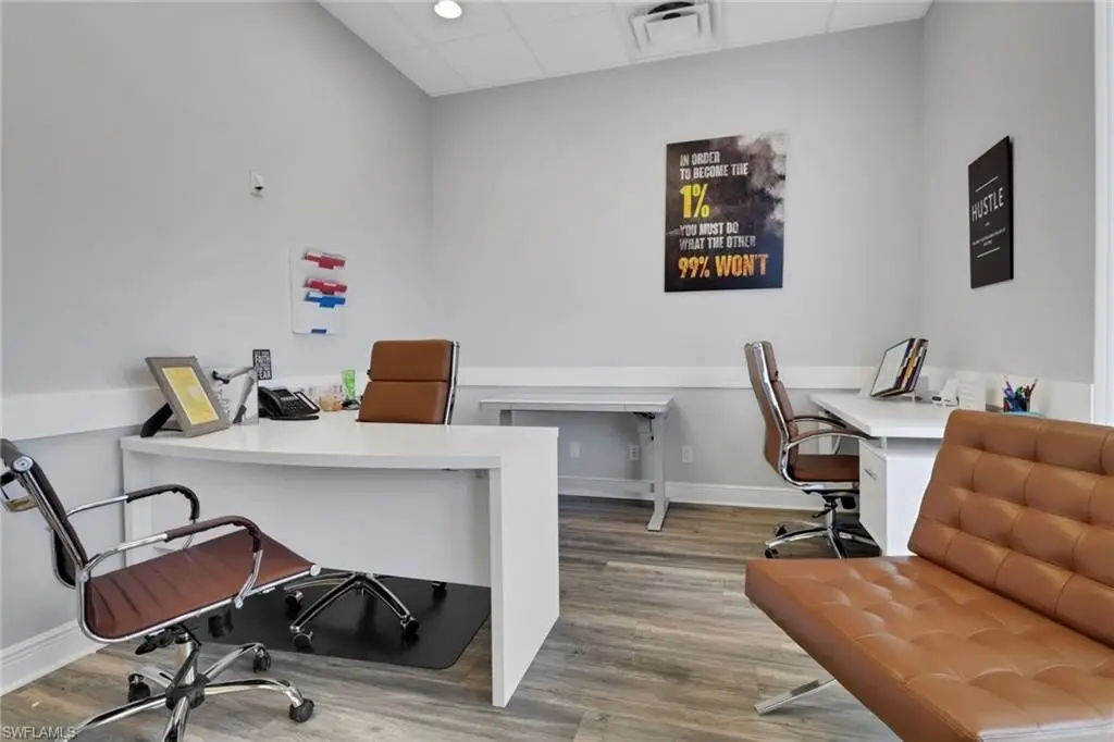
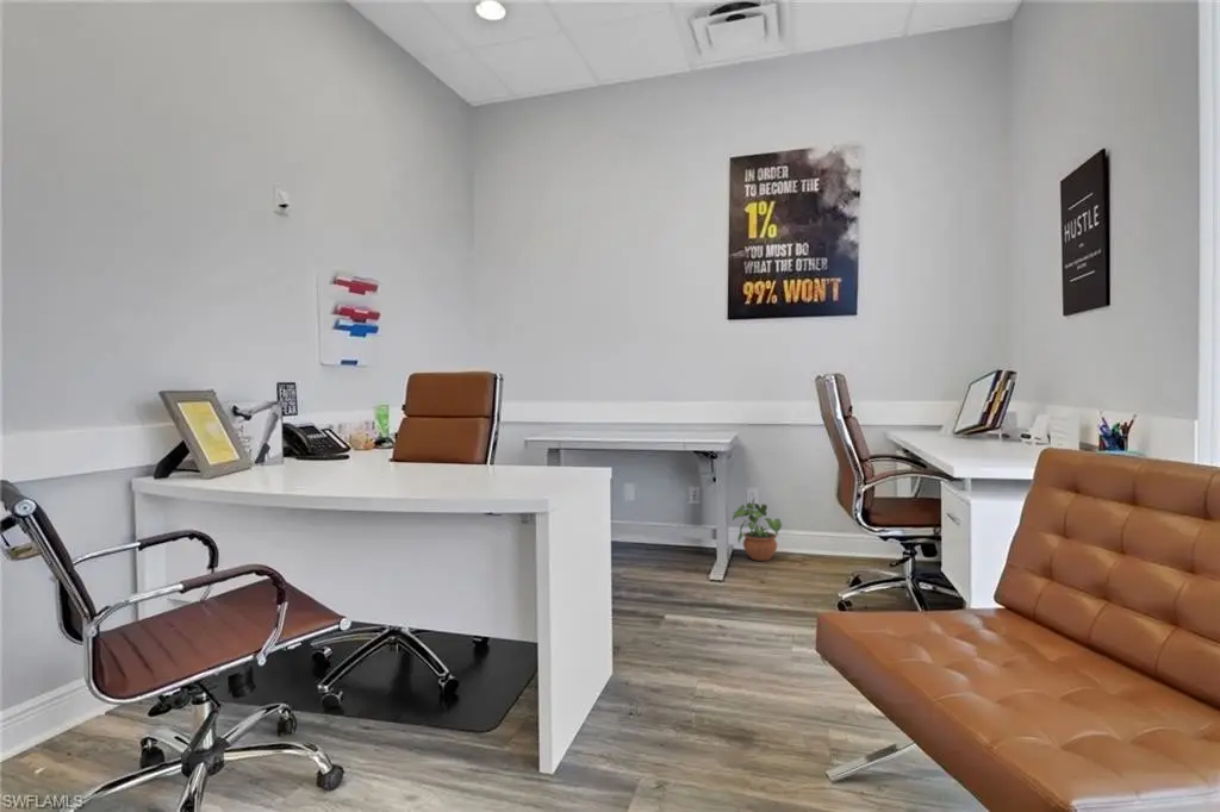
+ potted plant [732,496,783,562]
